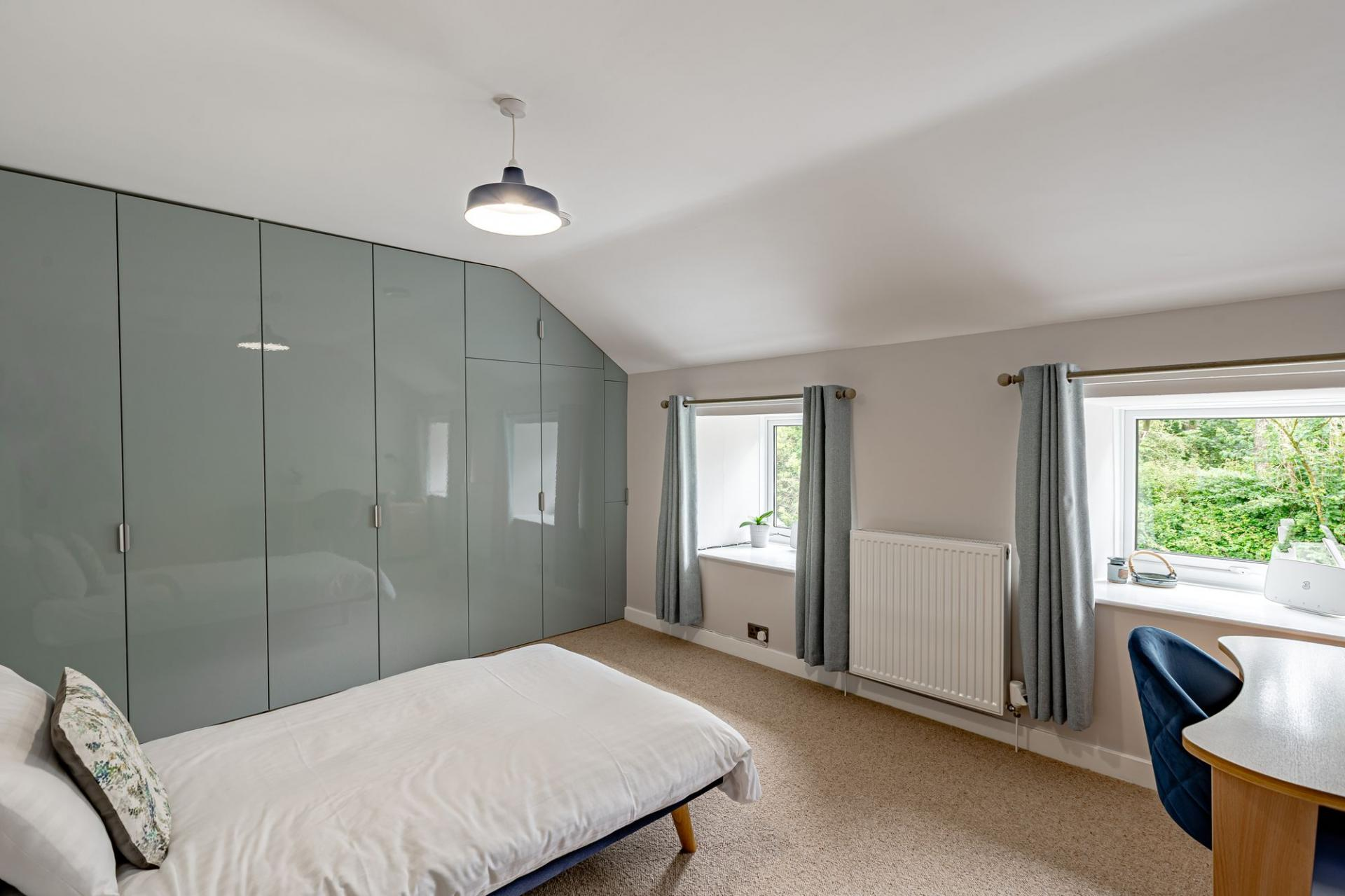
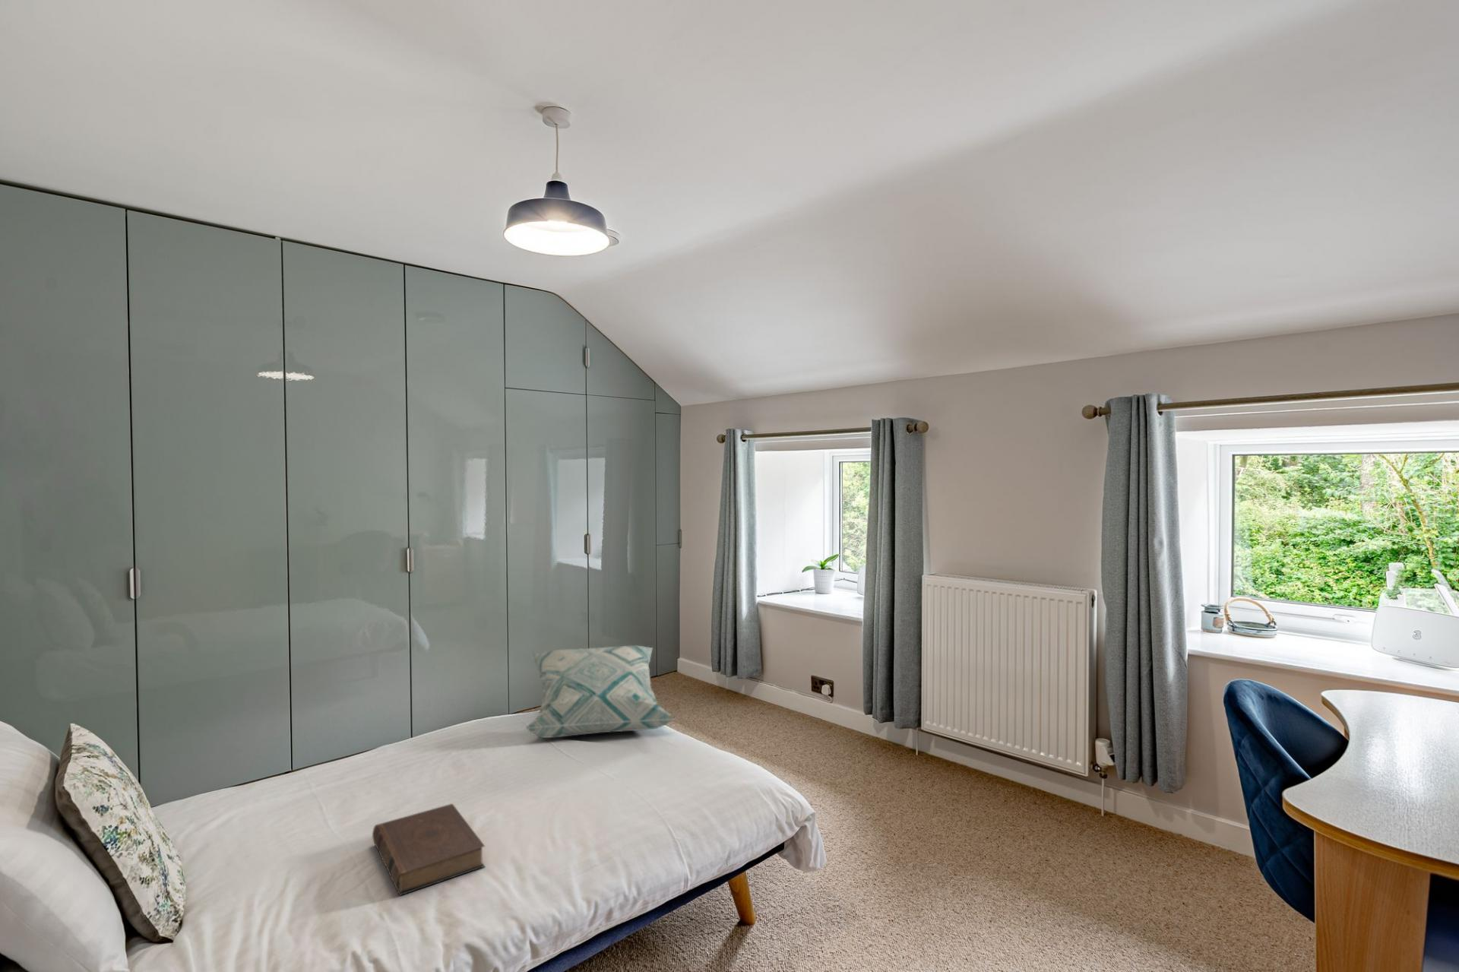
+ book [372,803,486,896]
+ decorative pillow [524,644,675,739]
